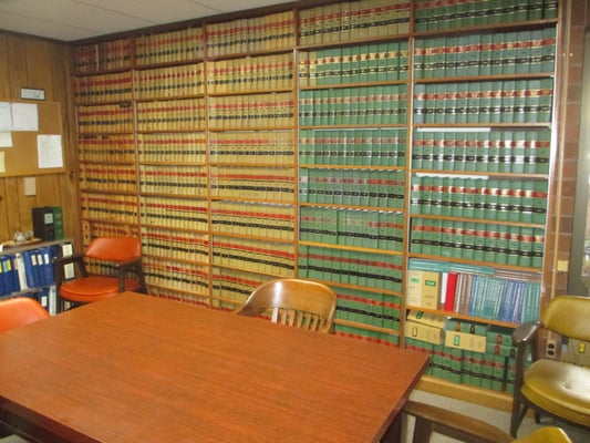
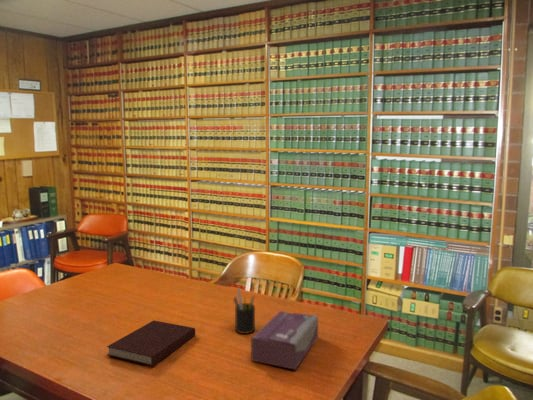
+ tissue box [250,310,319,371]
+ pen holder [232,287,256,335]
+ notebook [106,319,196,367]
